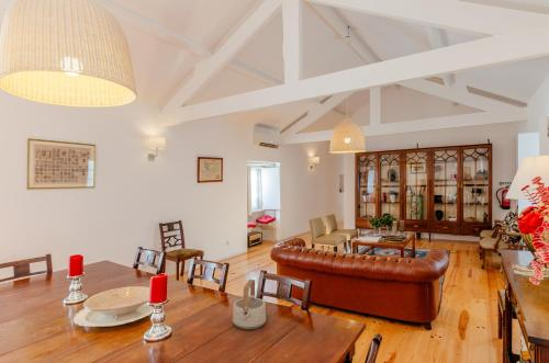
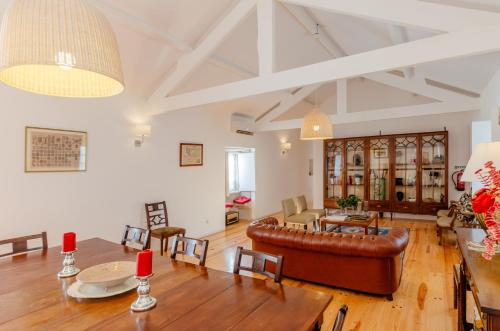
- teapot [232,279,267,331]
